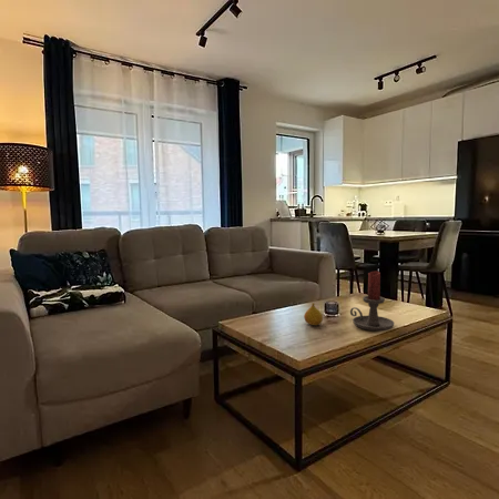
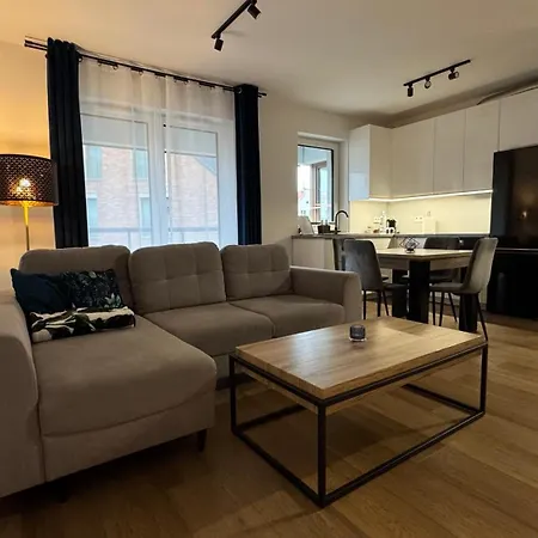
- candle holder [349,271,395,332]
- fruit [303,302,324,326]
